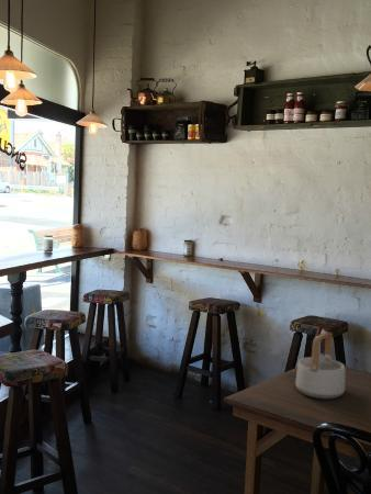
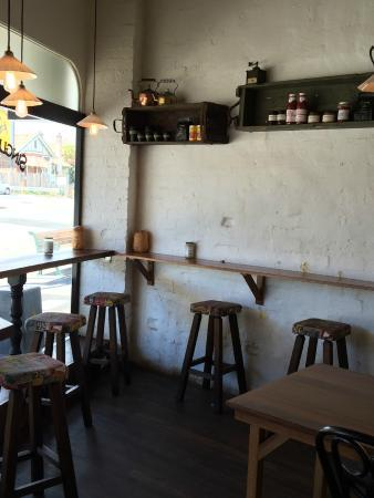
- teapot [294,330,347,400]
